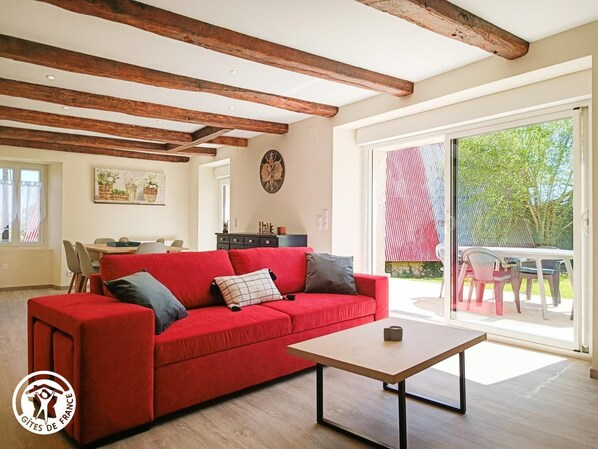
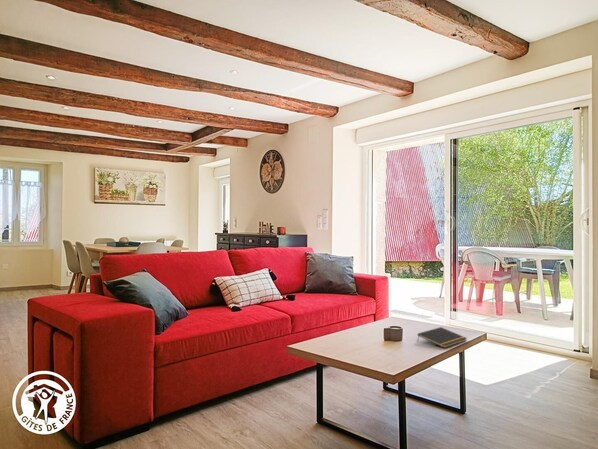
+ notepad [416,326,468,349]
